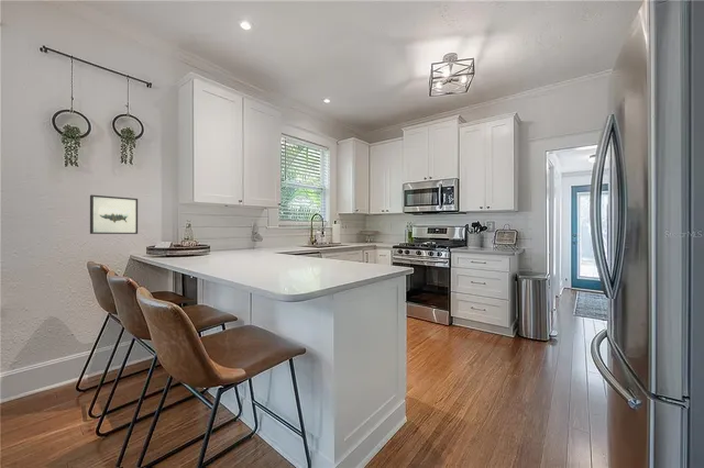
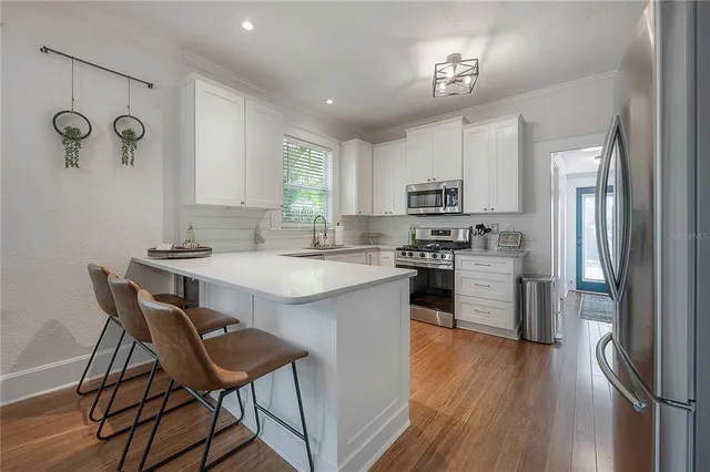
- wall art [89,194,139,235]
